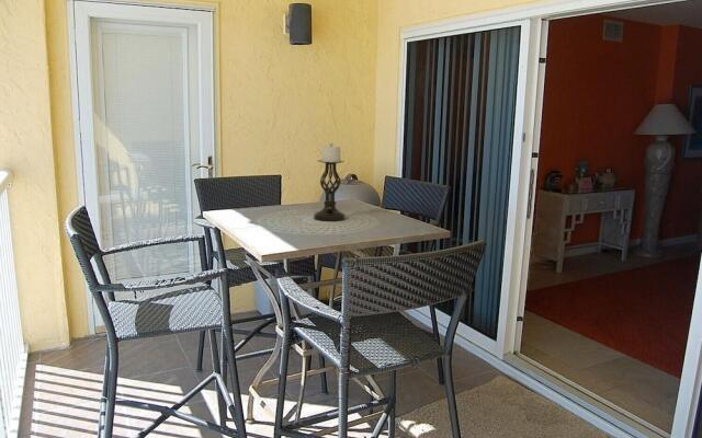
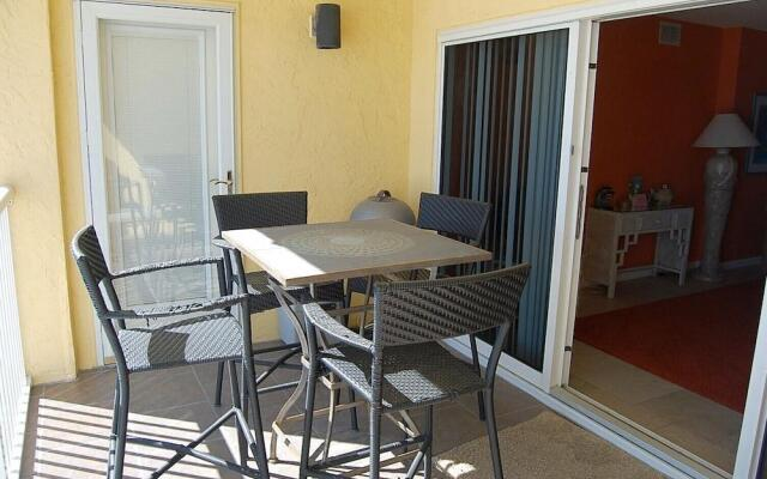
- candle holder [313,142,347,222]
